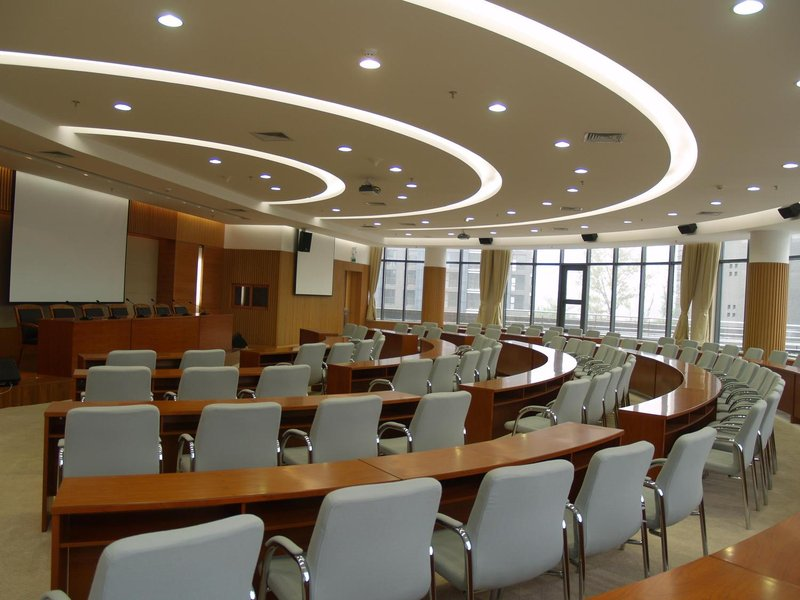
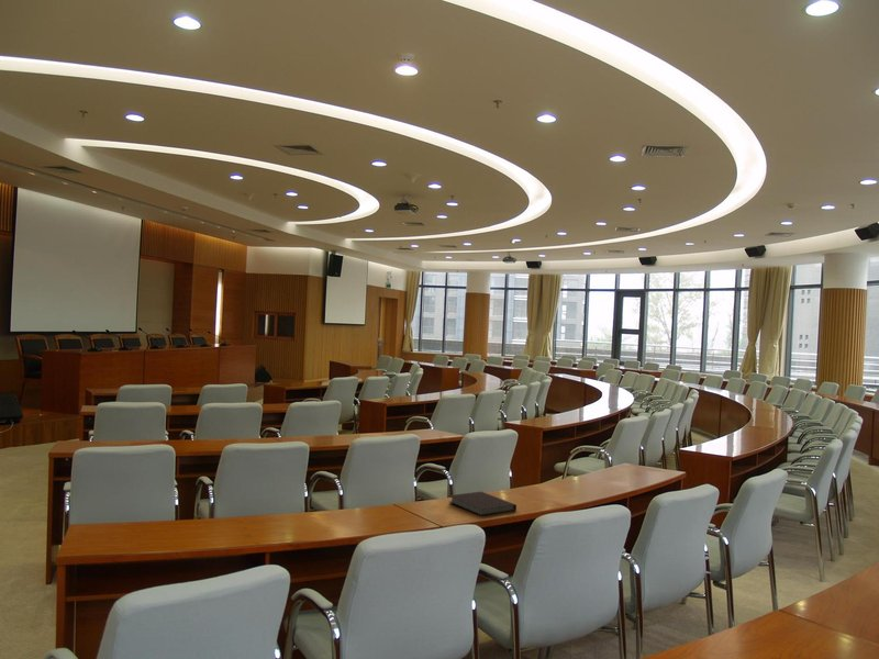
+ notebook [448,491,518,517]
